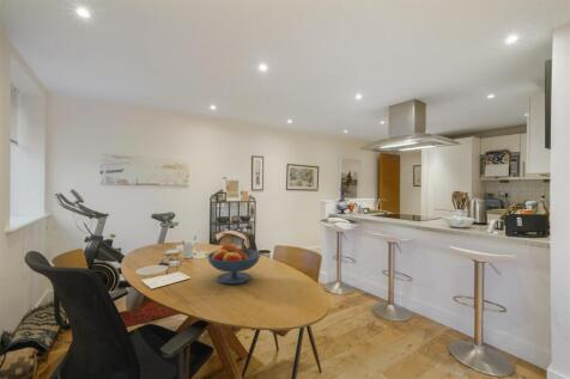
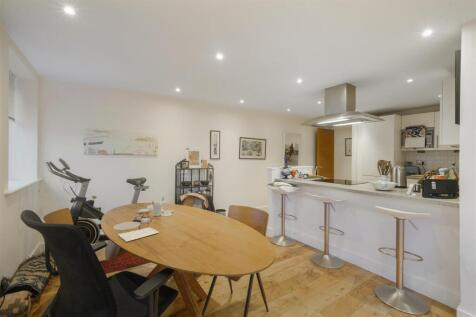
- fruit bowl [206,243,261,286]
